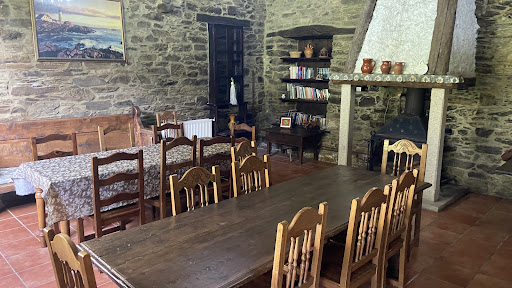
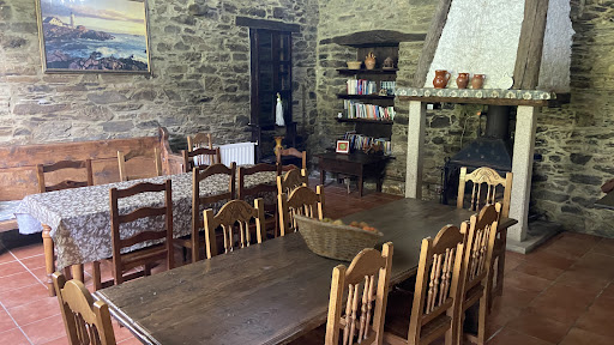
+ fruit basket [291,213,385,262]
